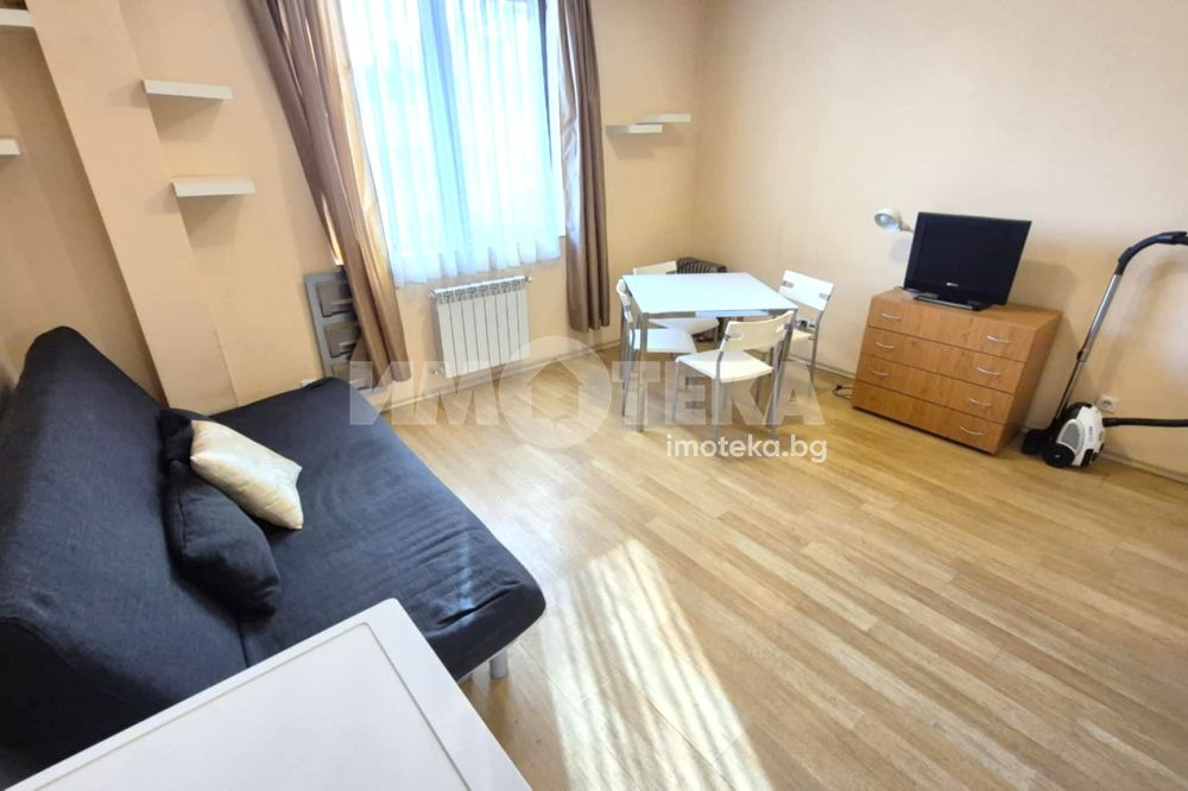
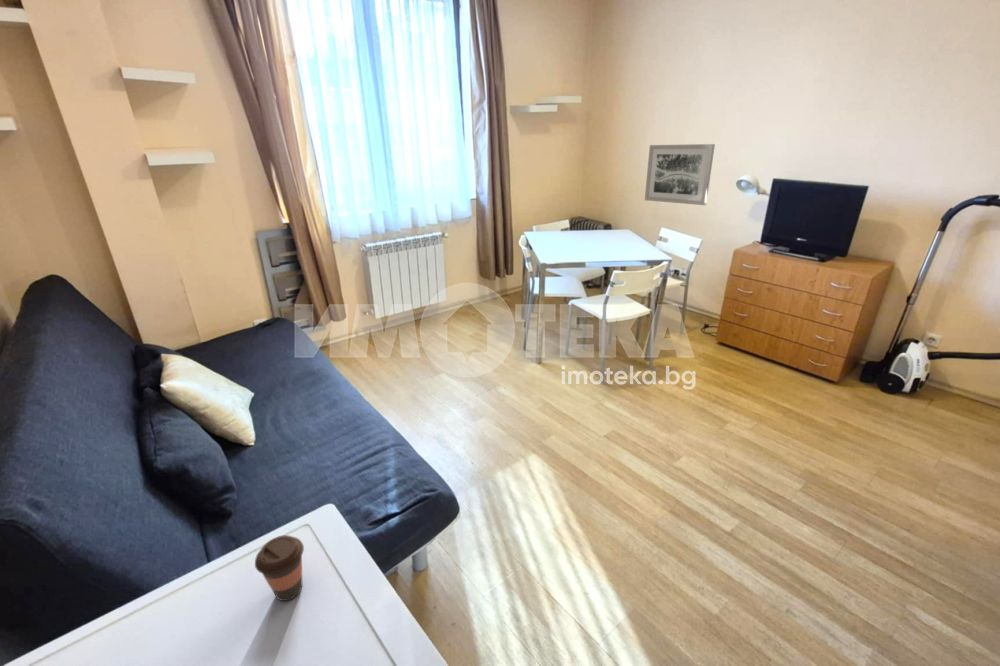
+ wall art [644,143,716,206]
+ coffee cup [254,534,305,602]
